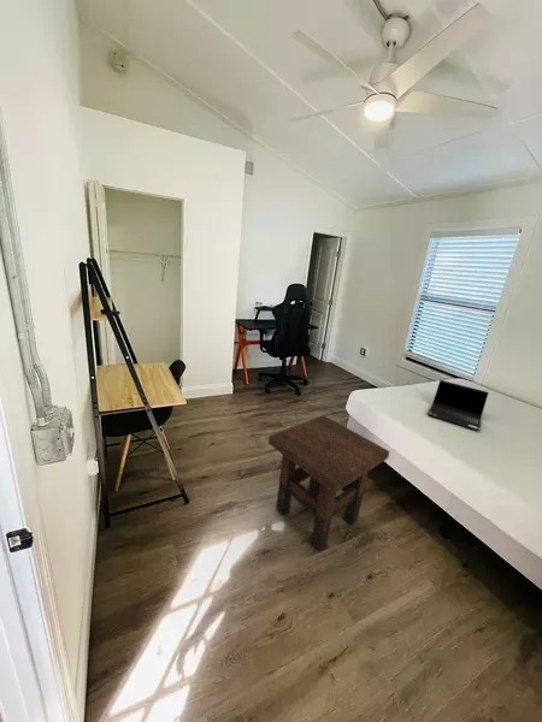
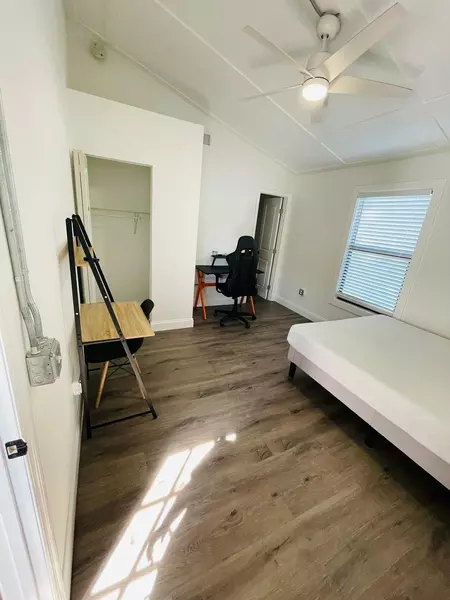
- side table [267,414,390,551]
- laptop computer [426,379,490,432]
